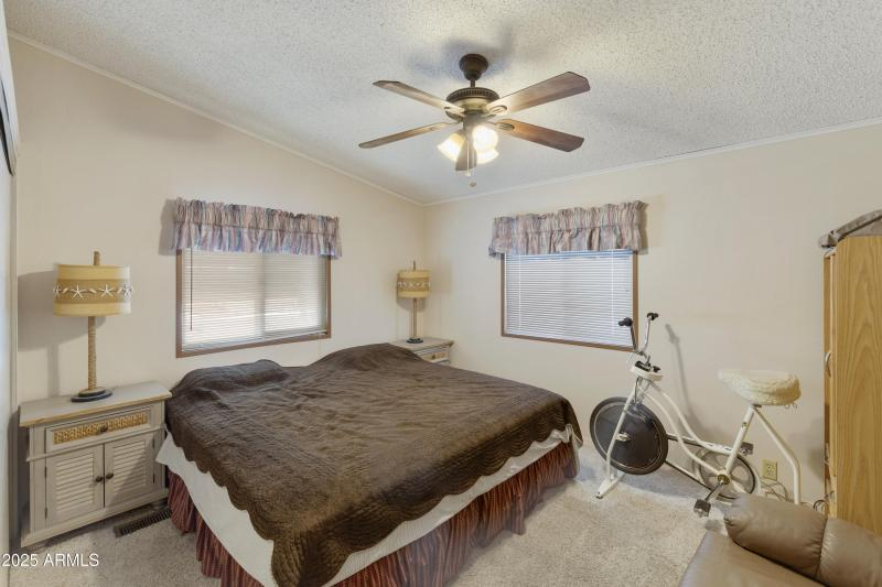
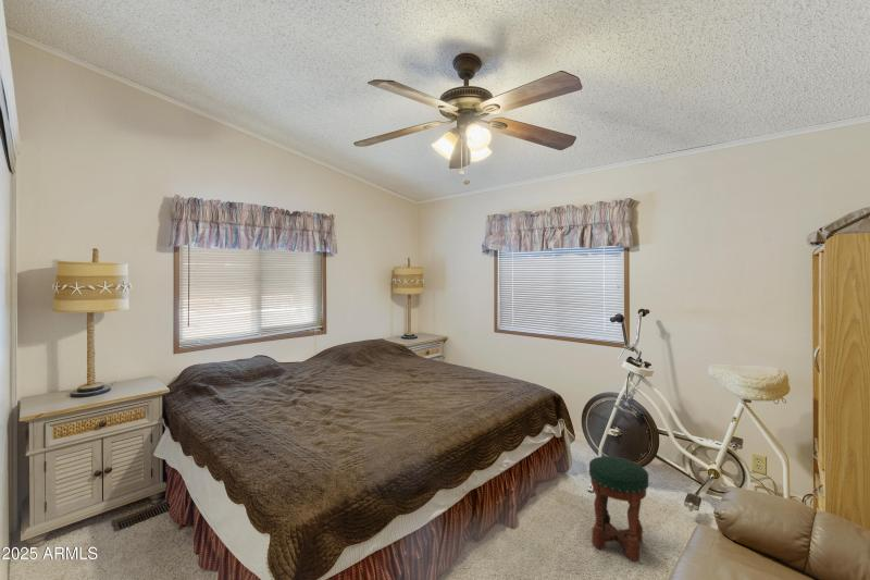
+ stool [588,455,650,562]
